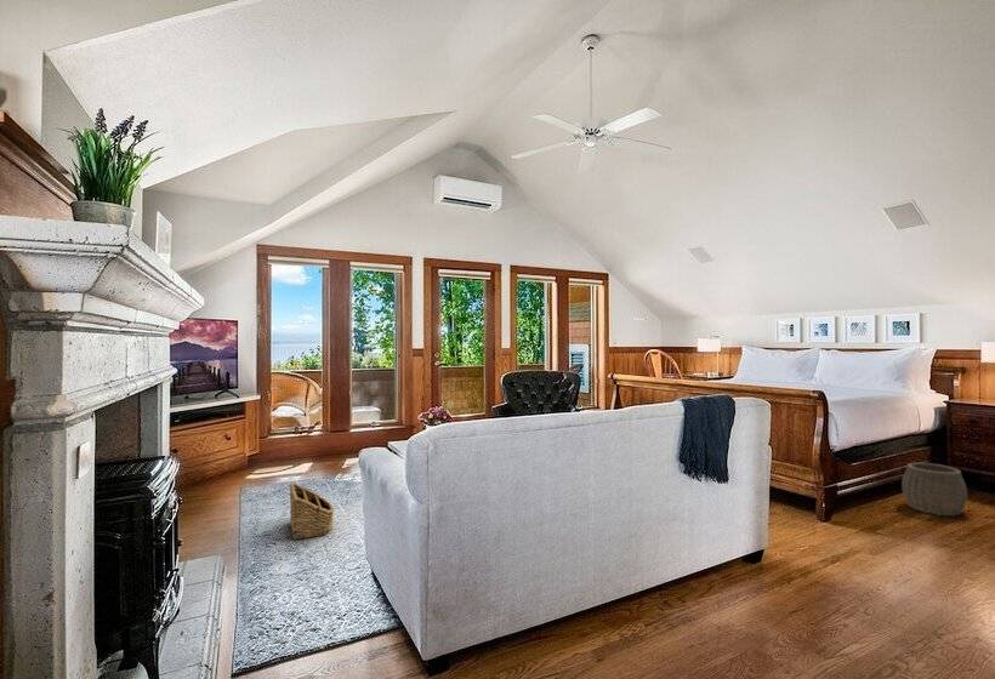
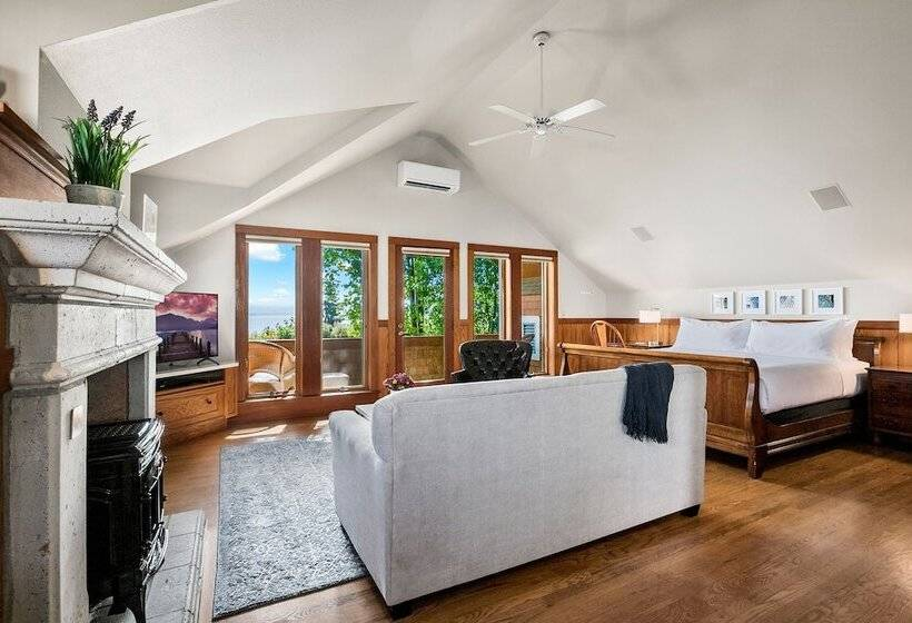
- basket [288,481,335,541]
- woven basket [900,462,970,518]
